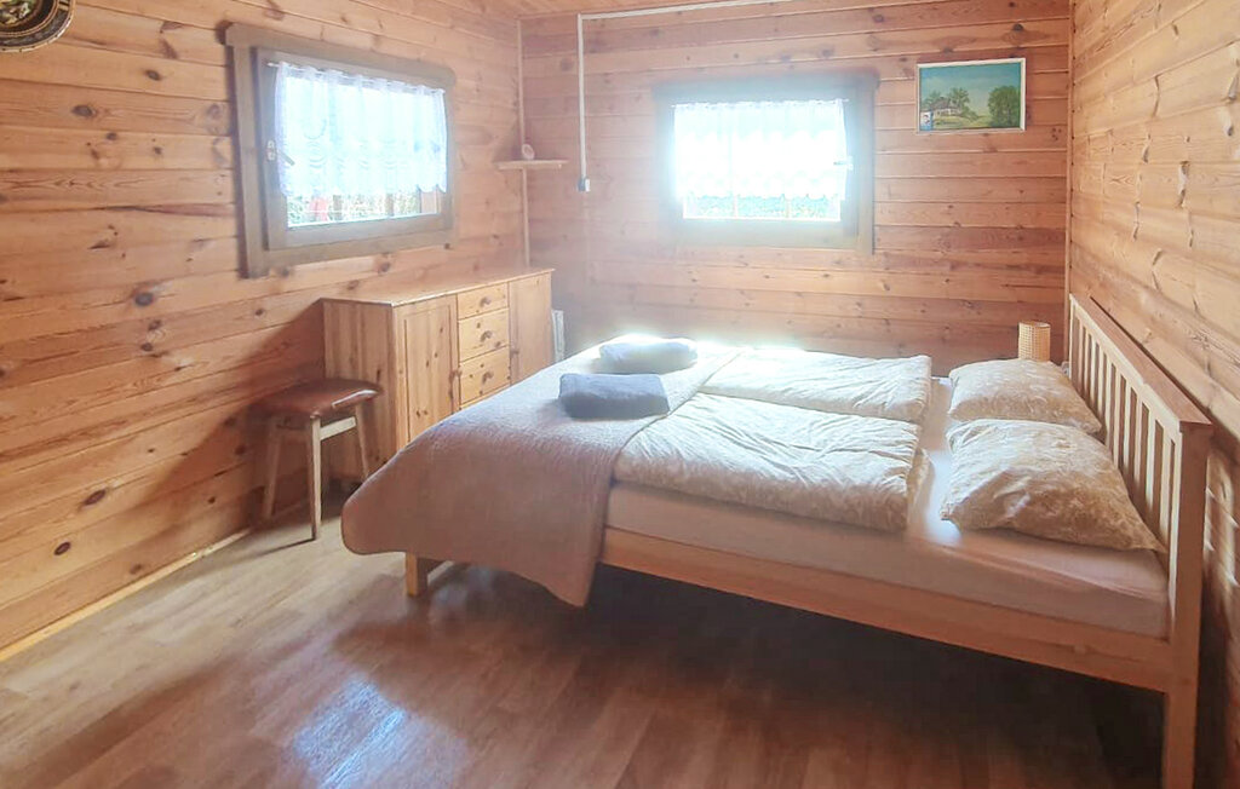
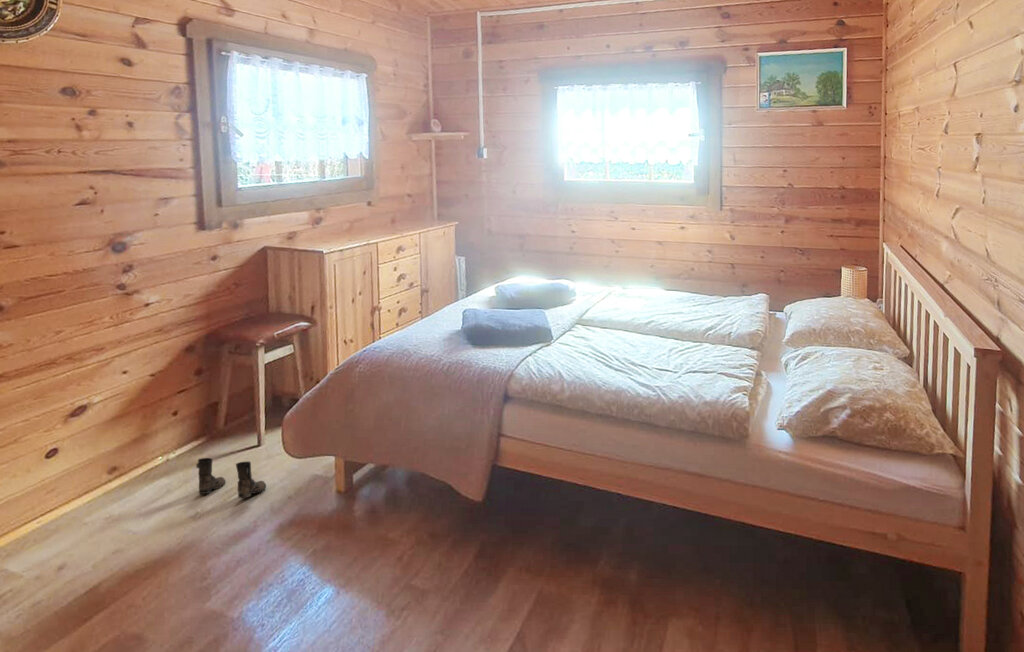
+ boots [195,457,267,499]
